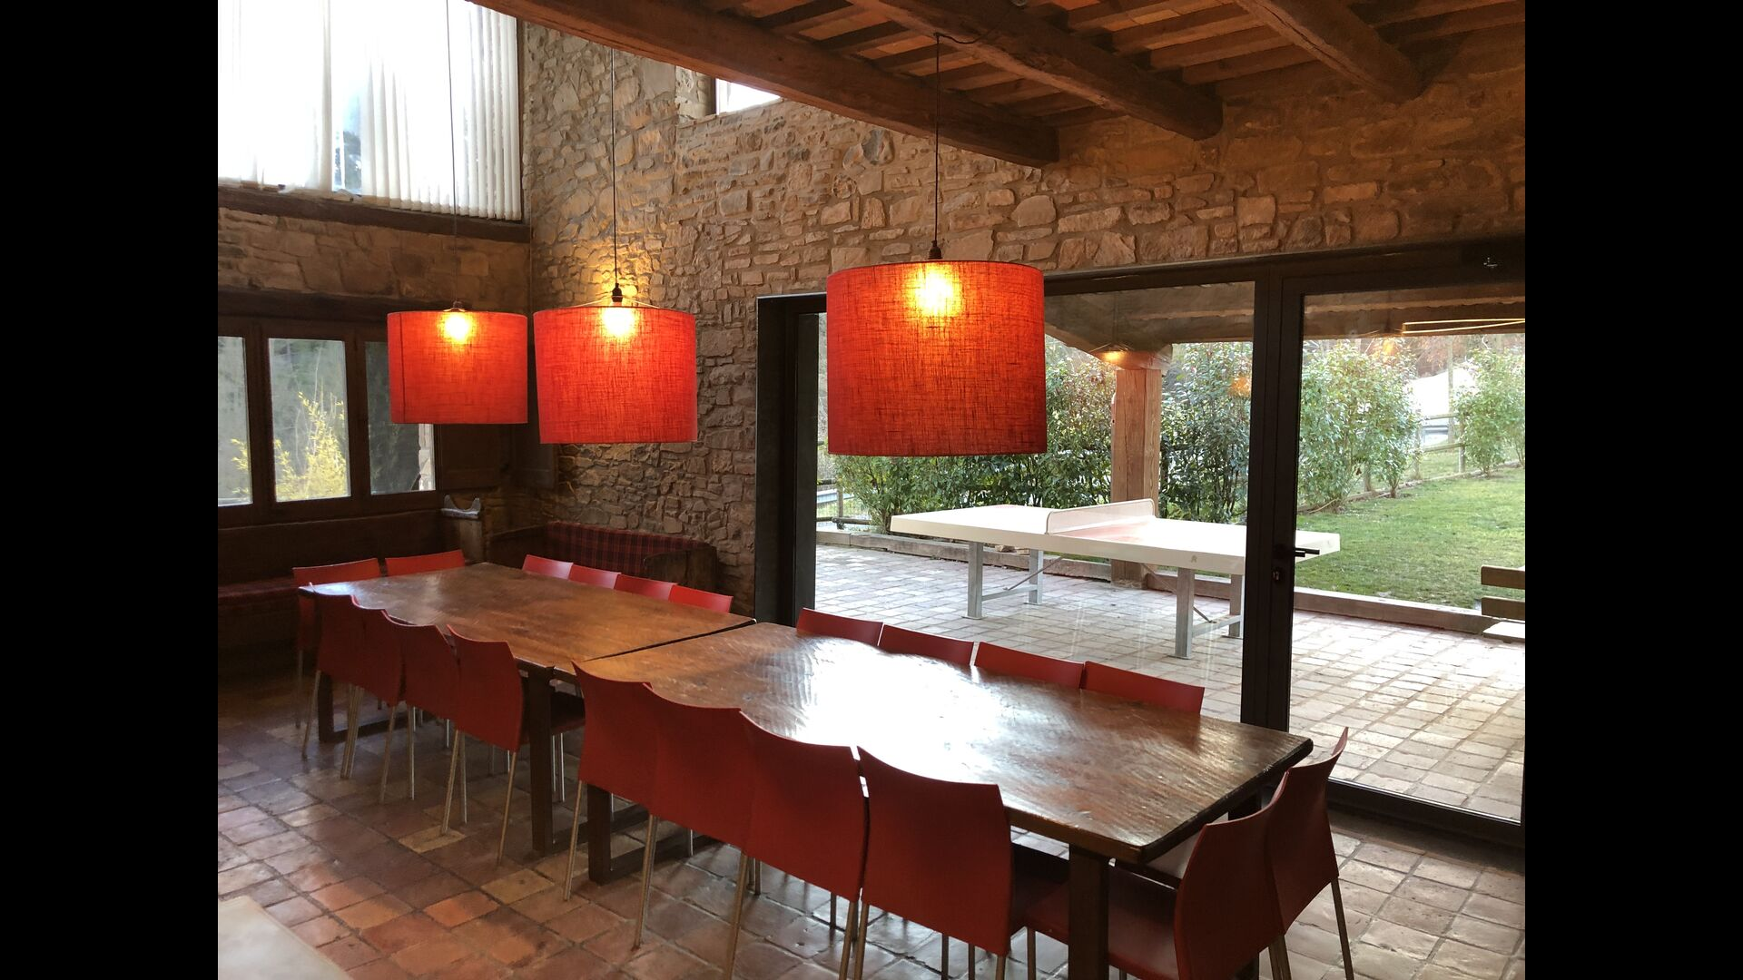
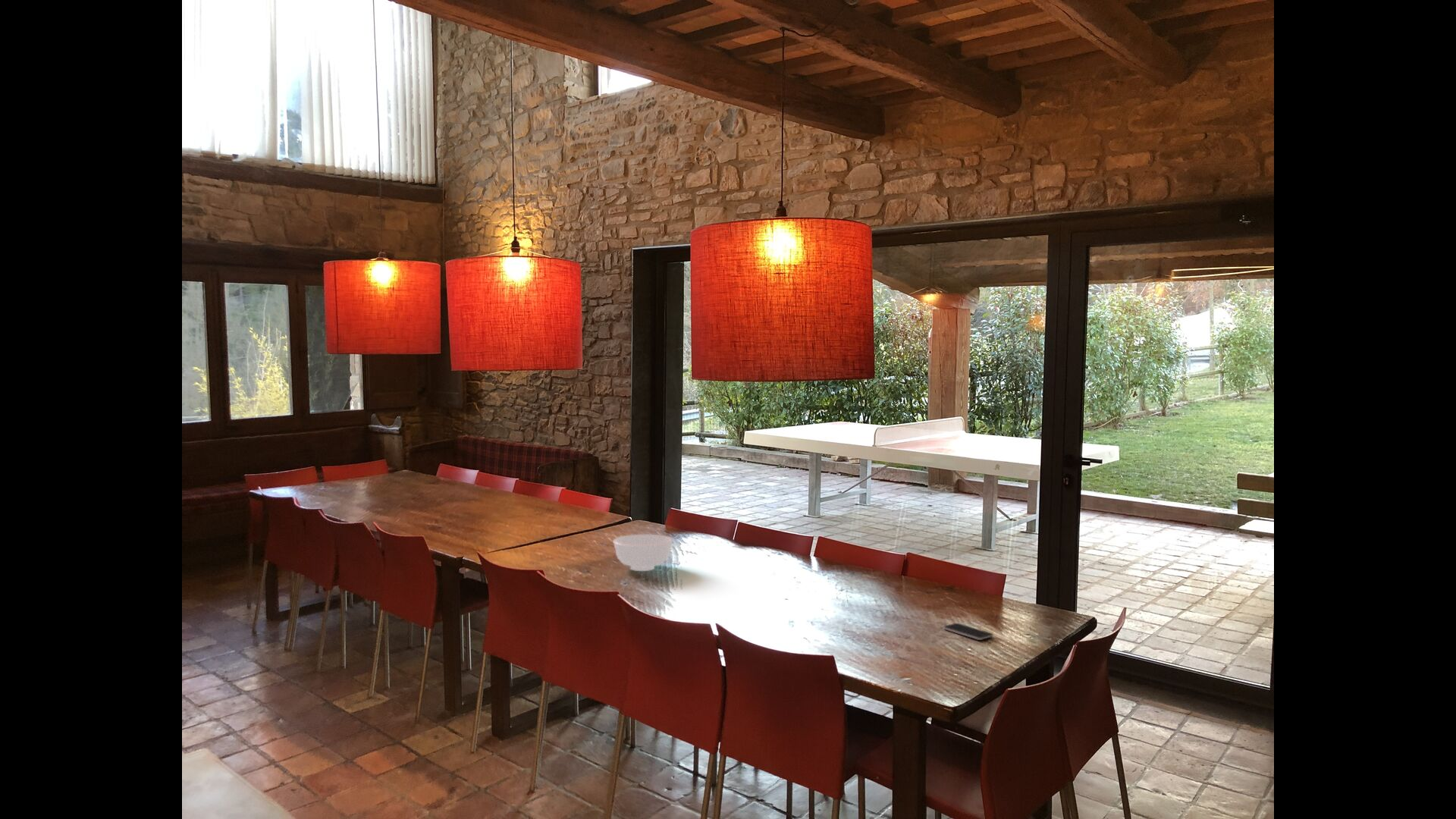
+ smartphone [943,623,994,641]
+ bowl [612,534,673,572]
